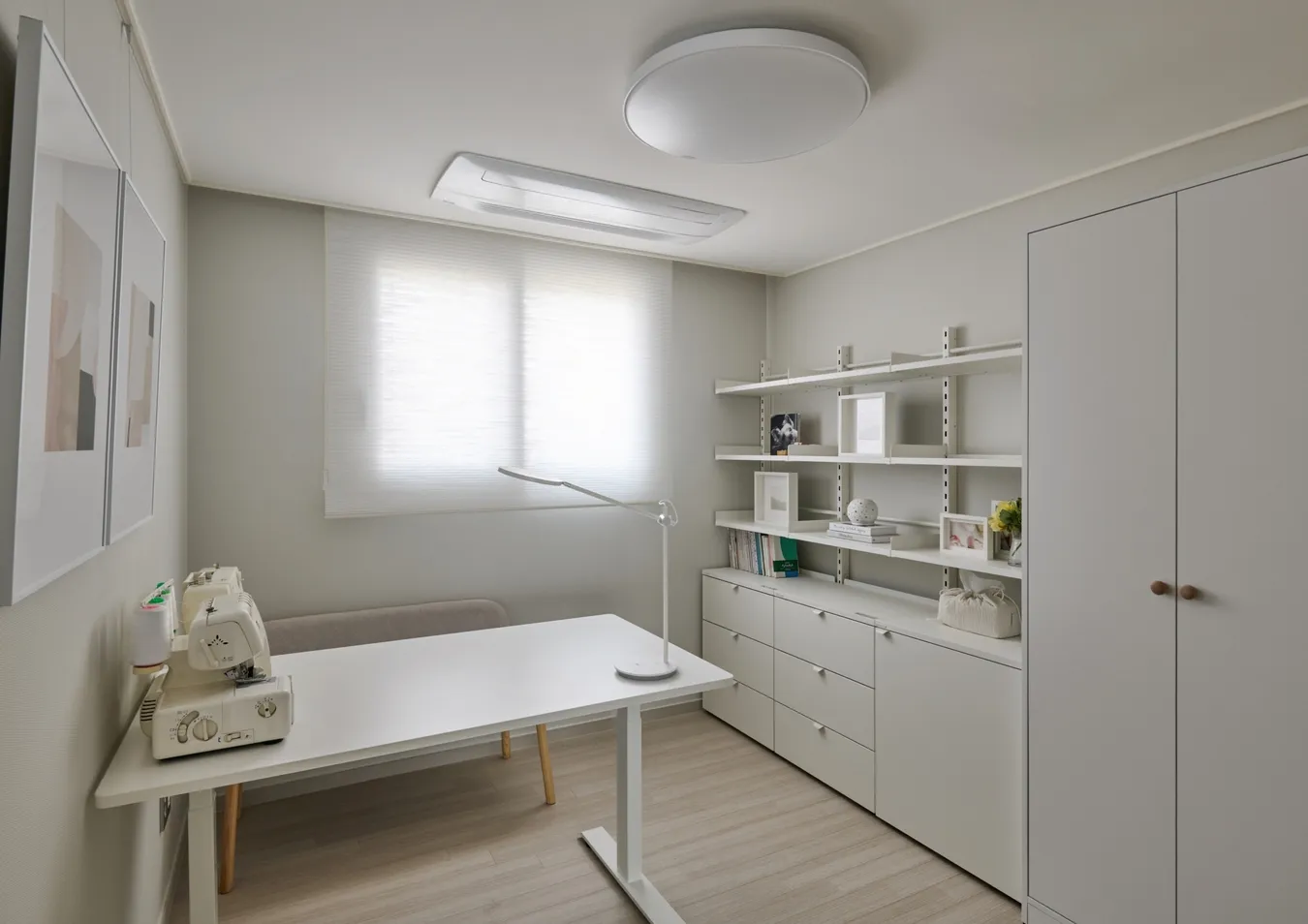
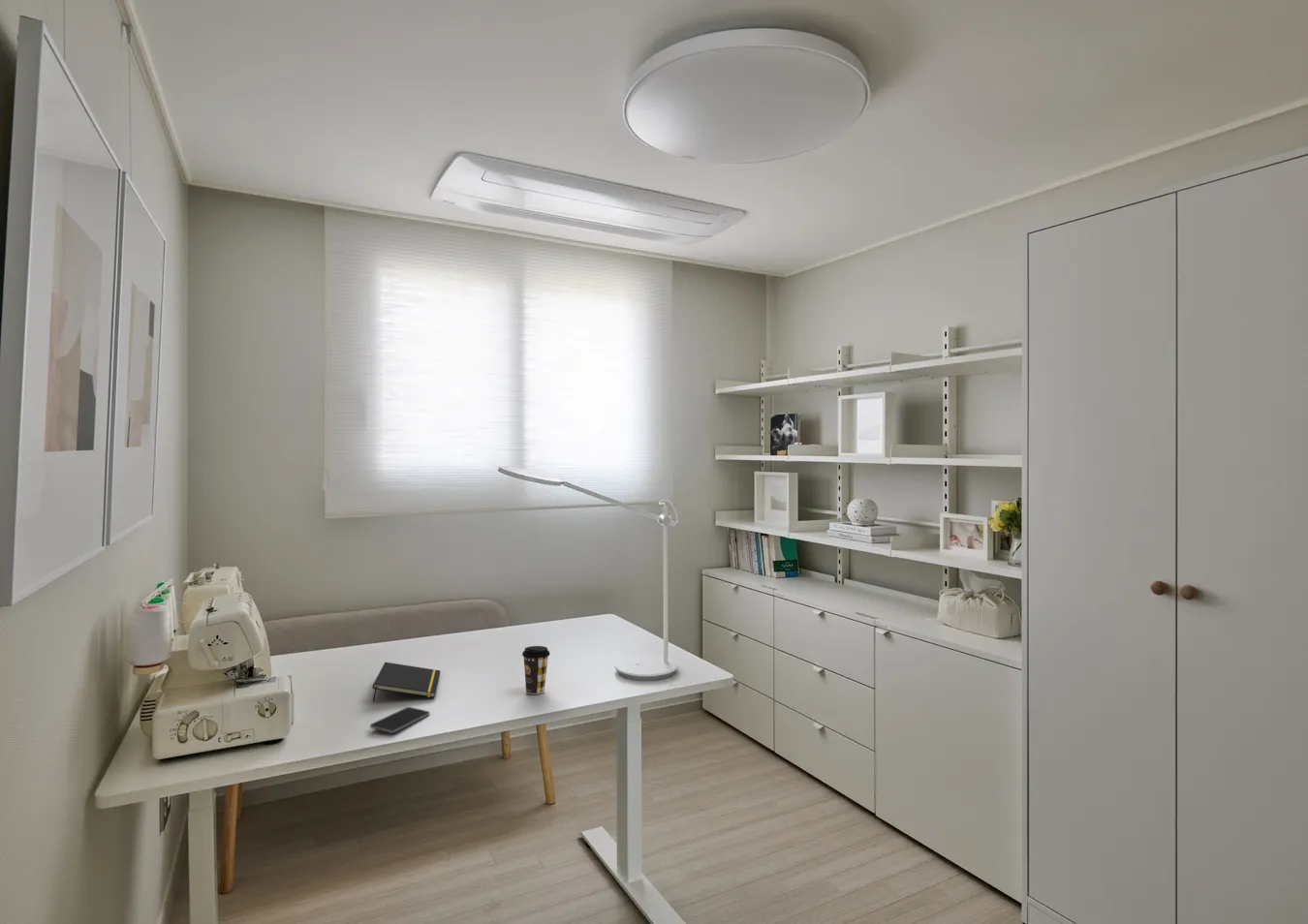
+ smartphone [369,706,431,734]
+ notepad [371,662,442,702]
+ coffee cup [521,645,551,695]
